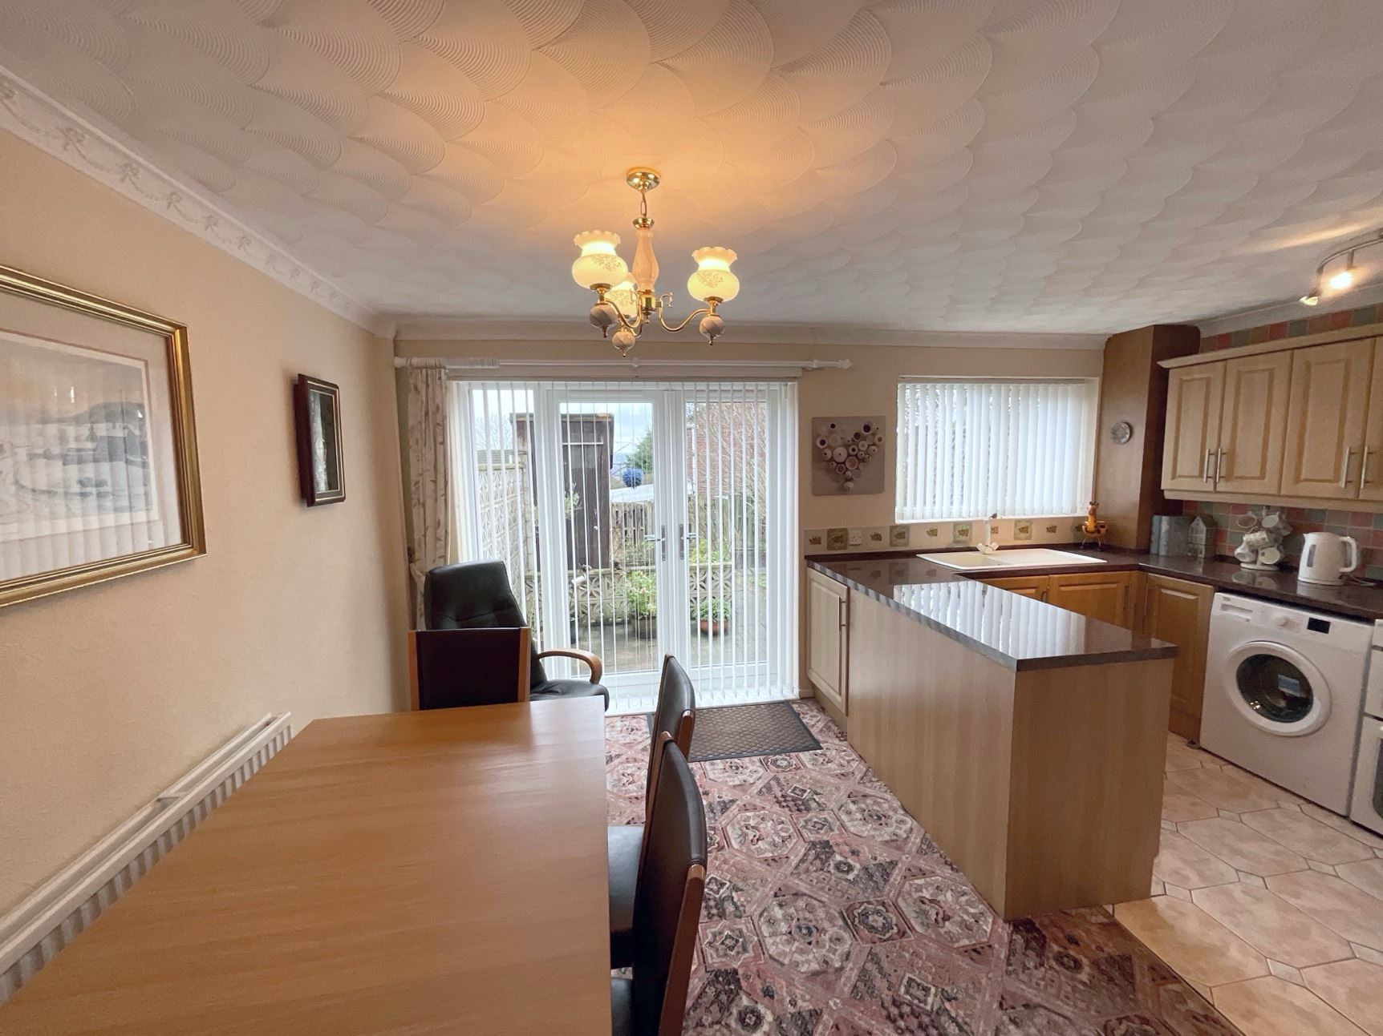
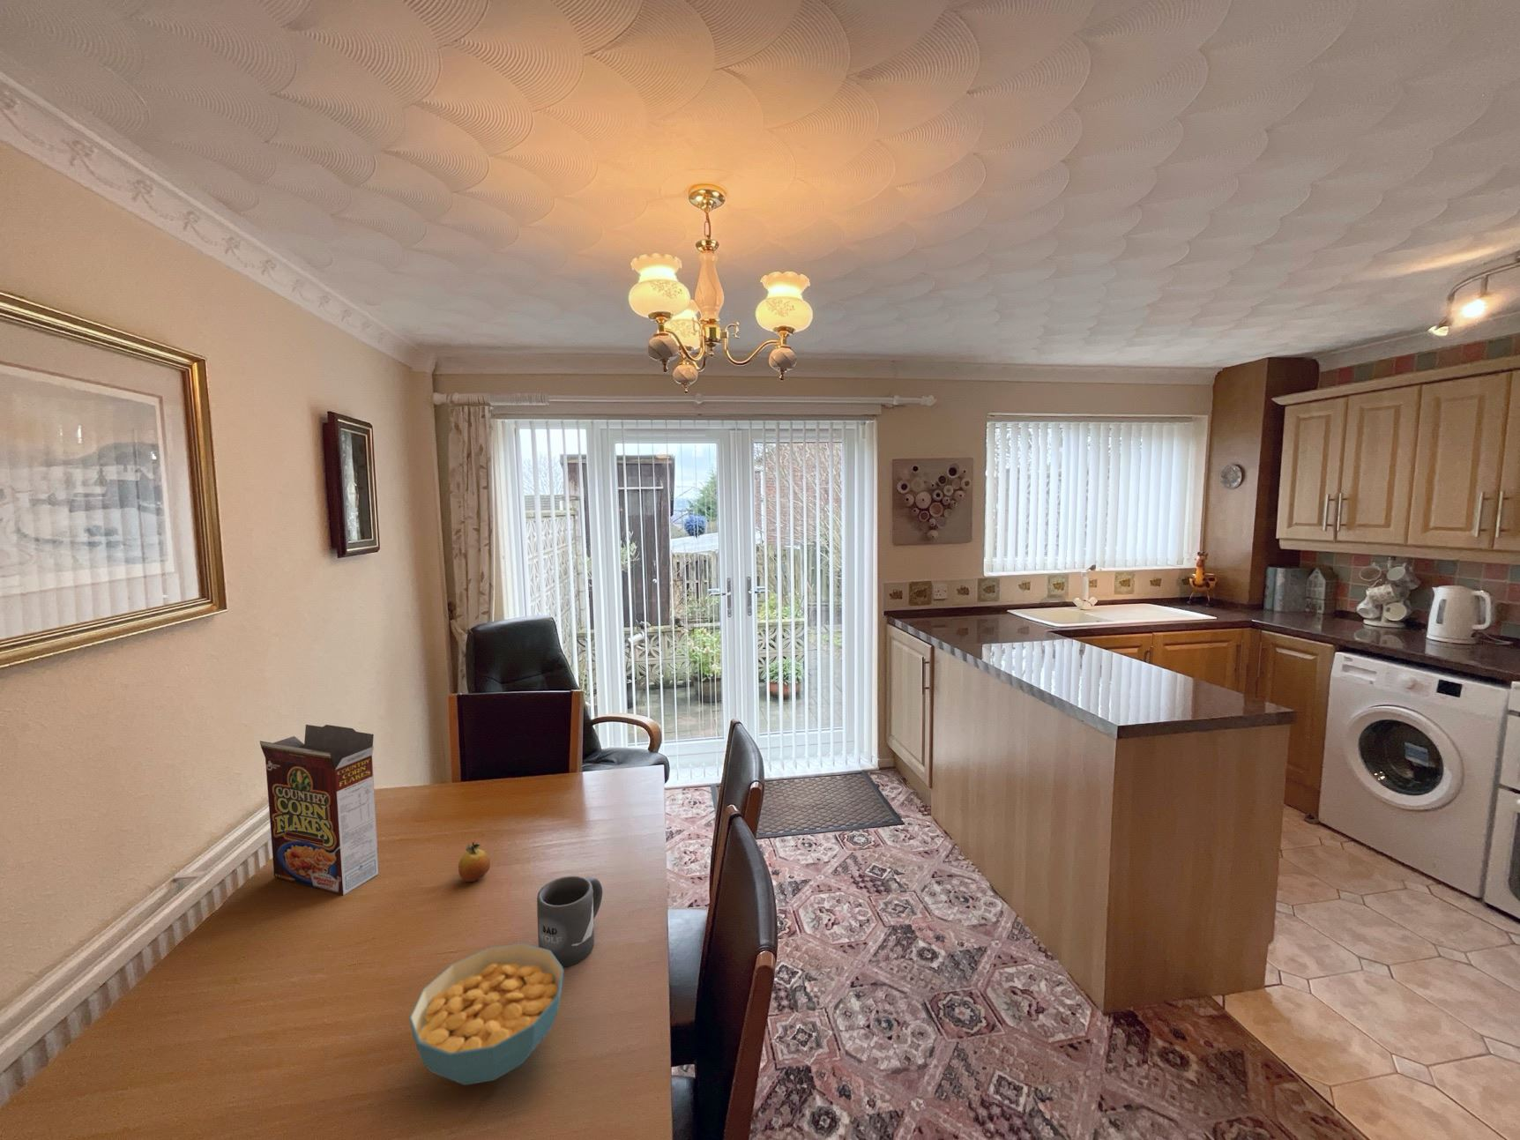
+ cereal bowl [408,942,565,1086]
+ cereal box [260,723,379,896]
+ fruit [457,842,491,883]
+ mug [536,875,603,968]
